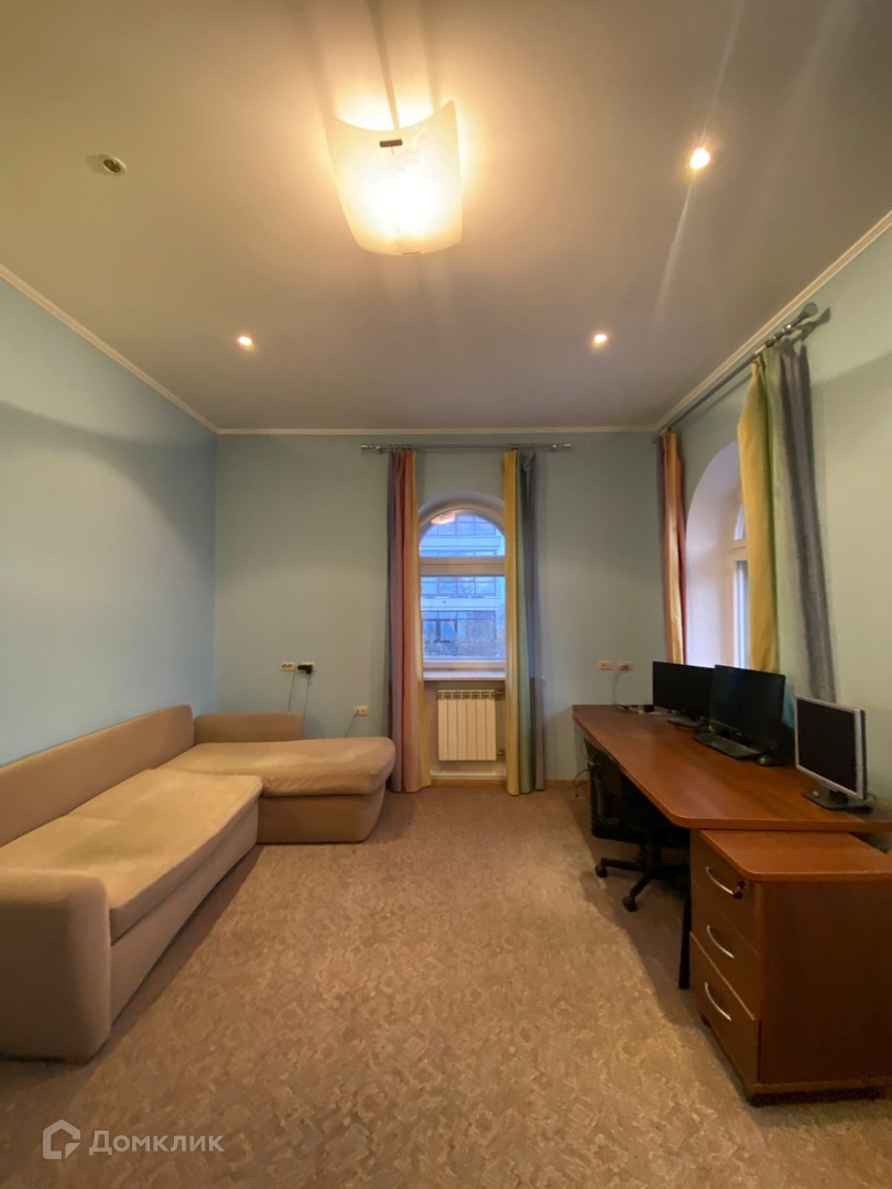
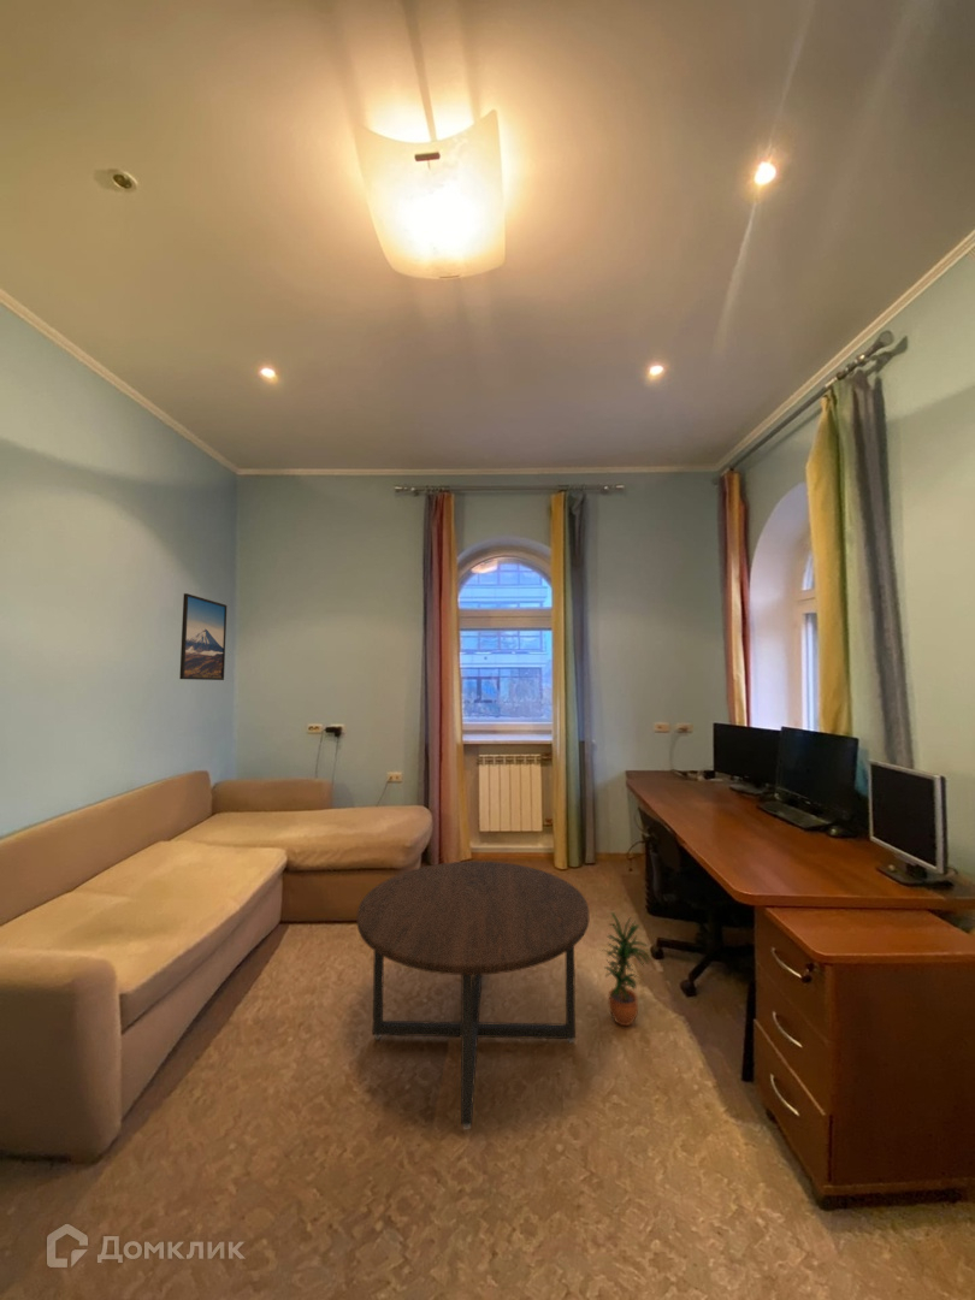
+ potted plant [602,911,652,1027]
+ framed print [178,592,228,681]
+ coffee table [356,861,590,1131]
